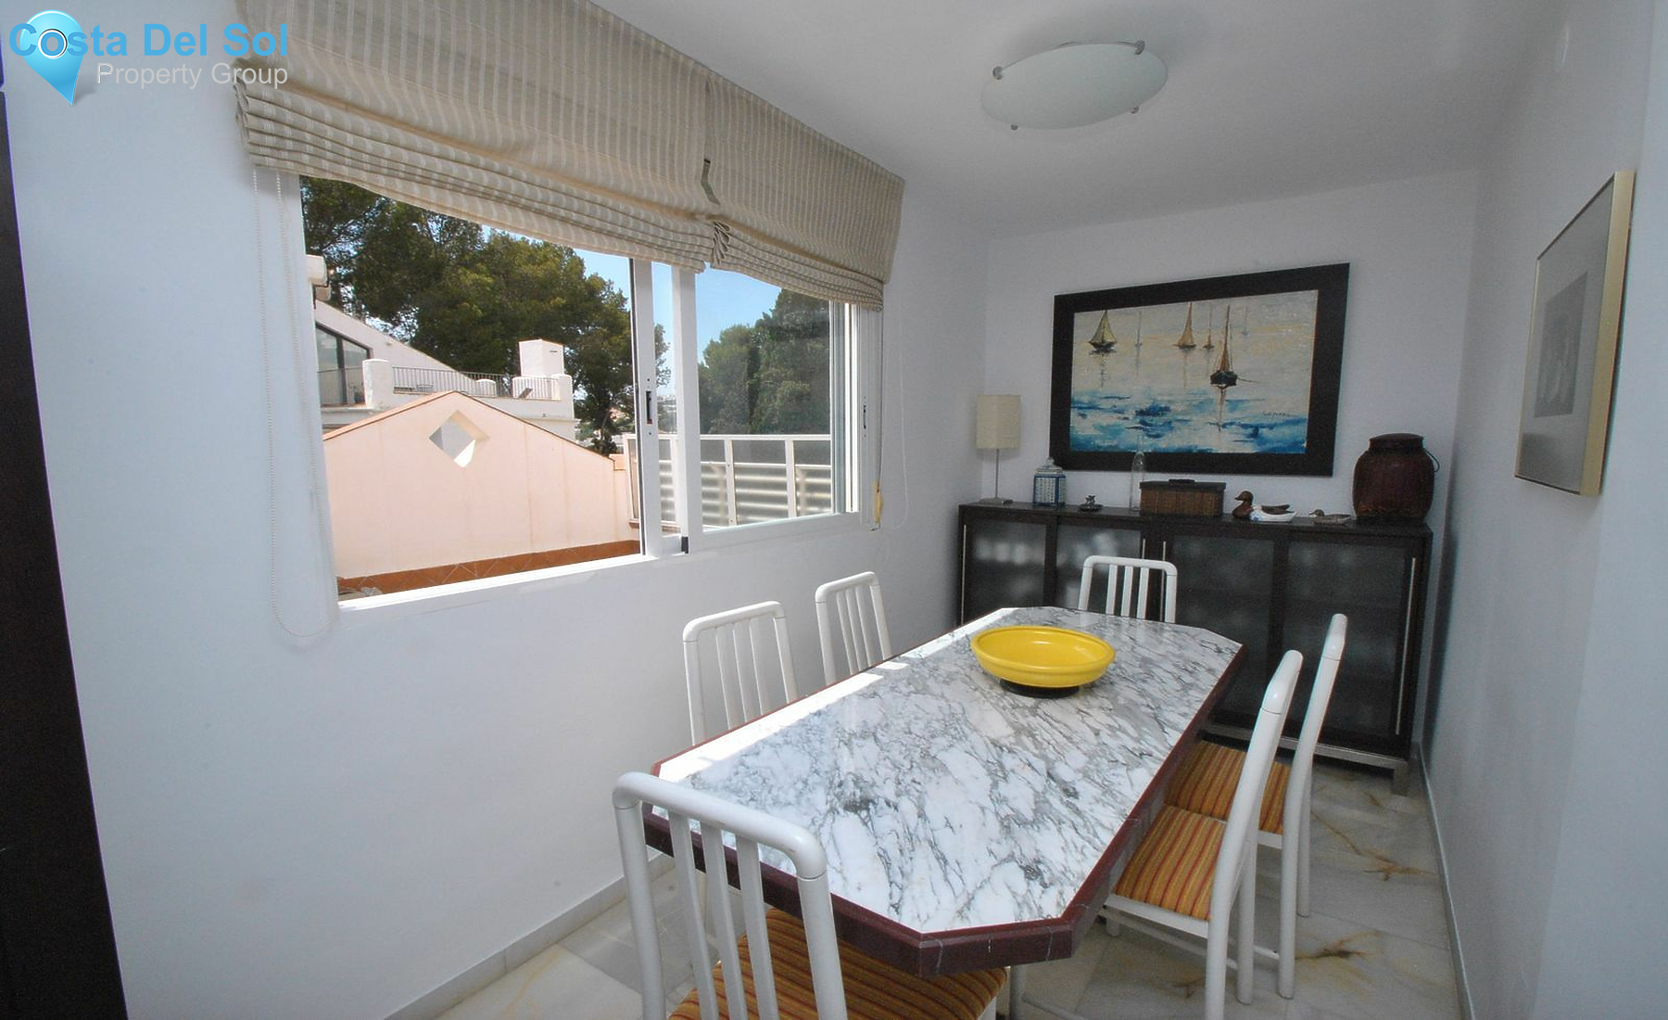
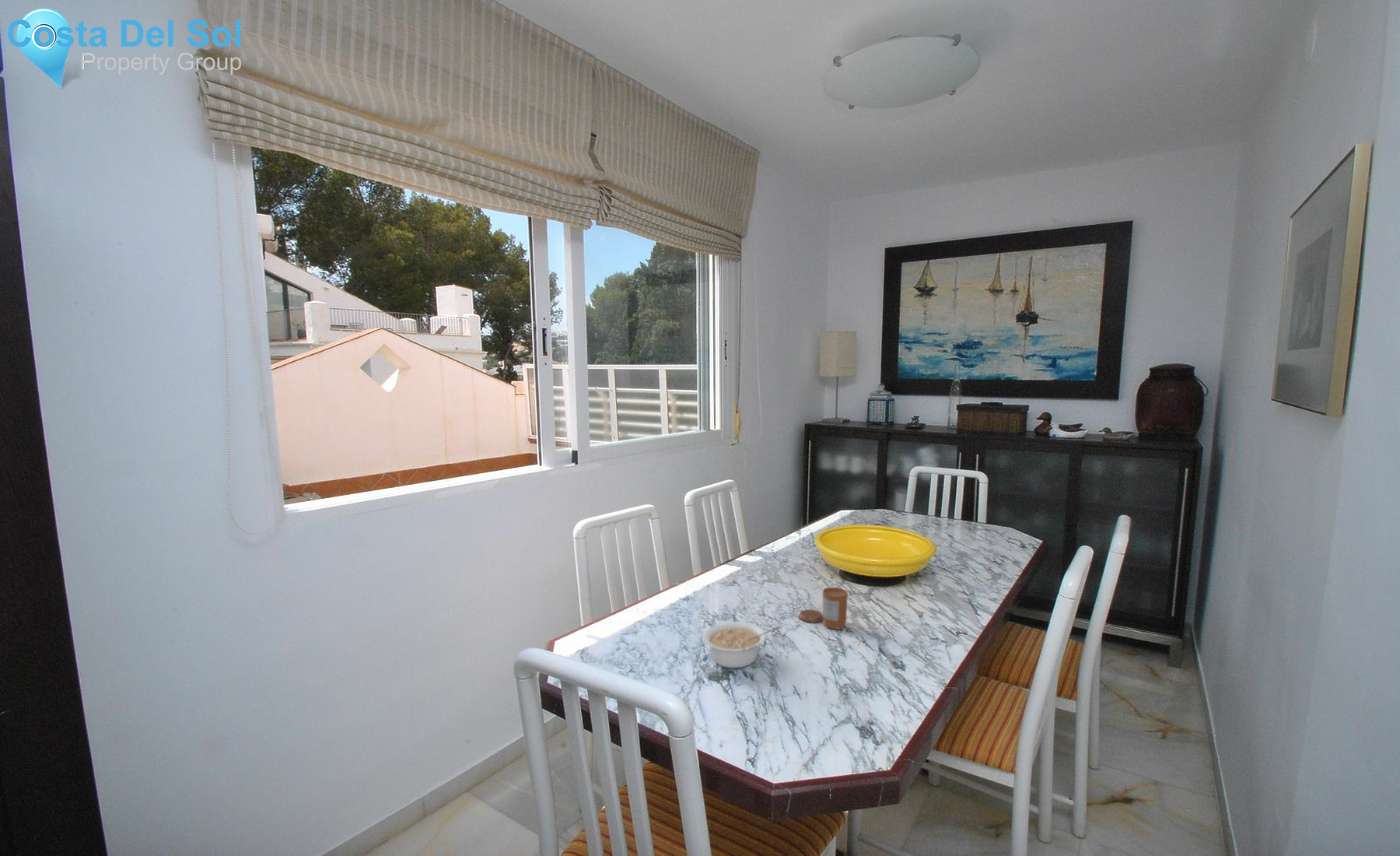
+ candle [798,587,849,630]
+ legume [703,621,780,668]
